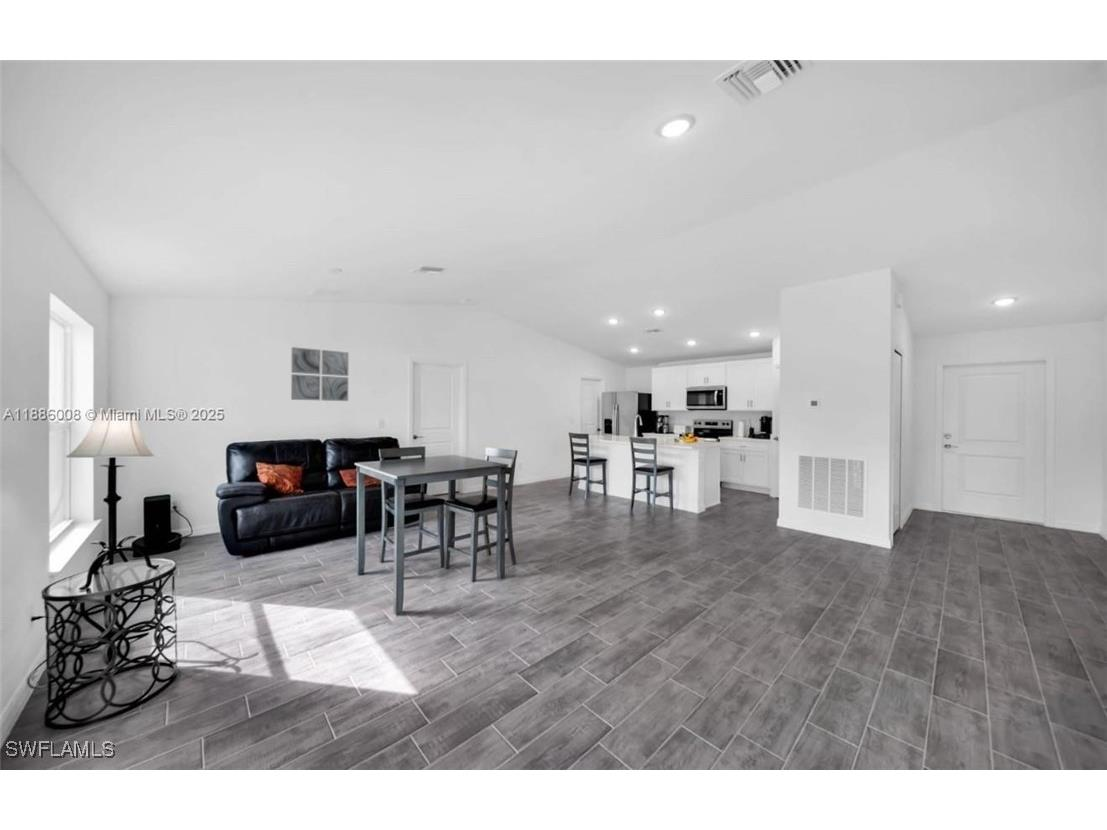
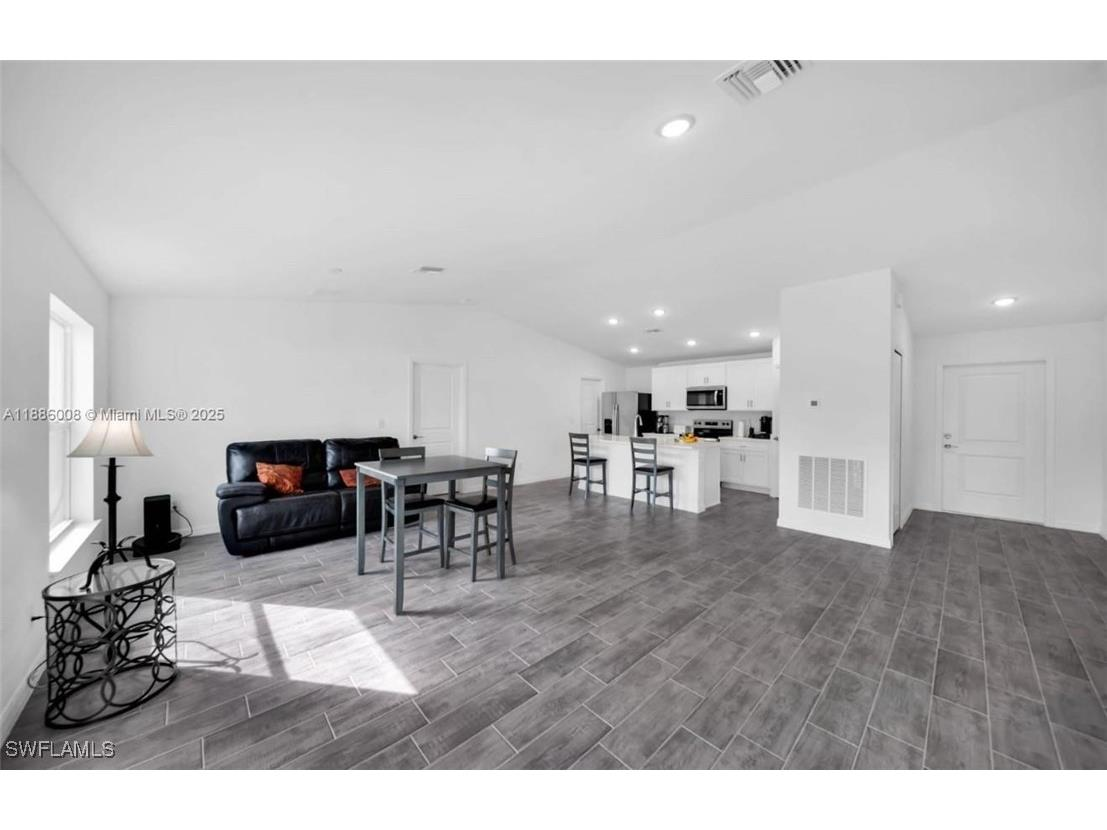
- wall art [290,346,350,402]
